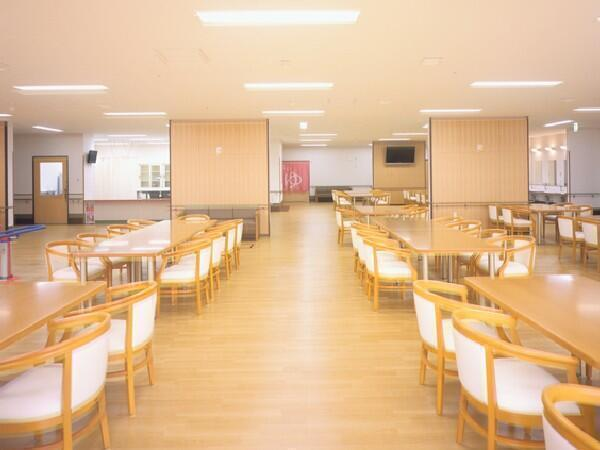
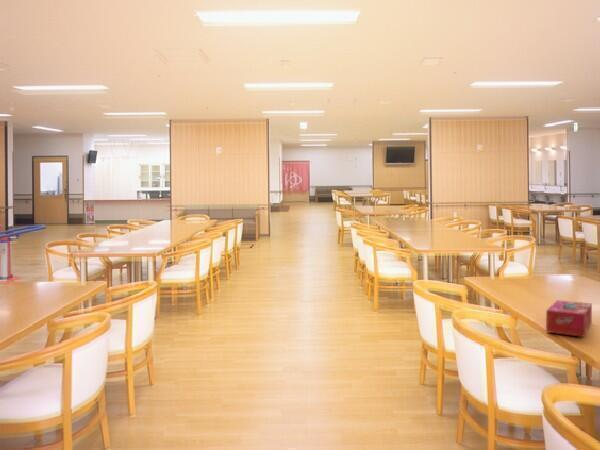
+ tissue box [545,299,593,338]
